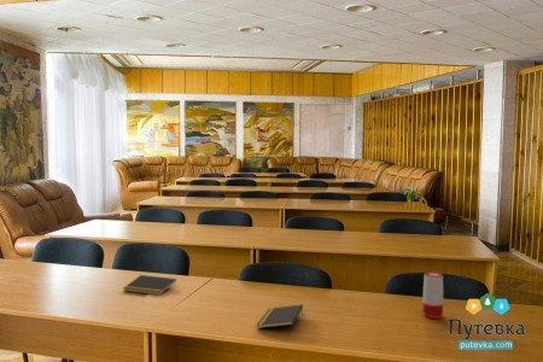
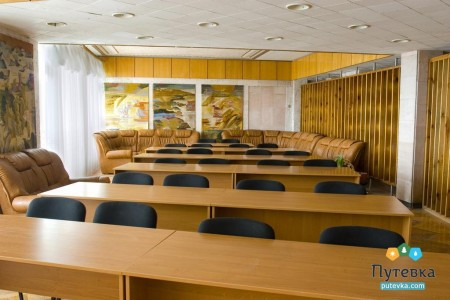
- speaker [421,270,444,320]
- notepad [122,274,177,296]
- notepad [255,303,304,329]
